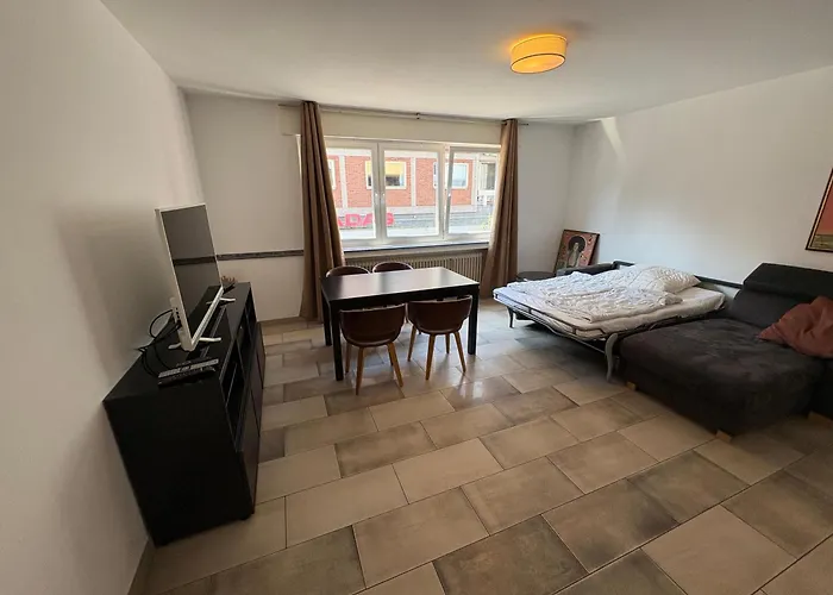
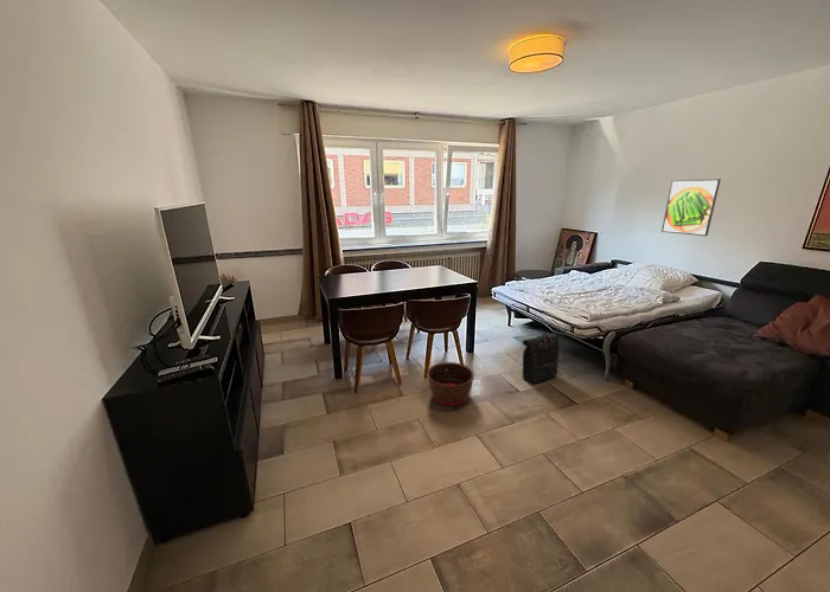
+ backpack [522,332,561,385]
+ basket [426,361,475,407]
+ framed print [660,178,722,237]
